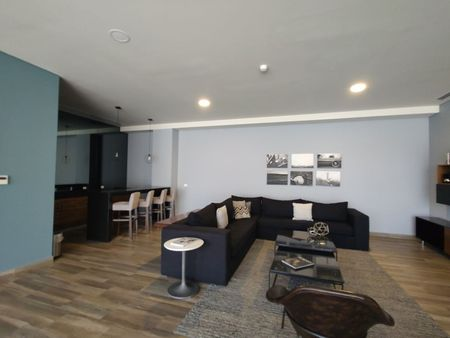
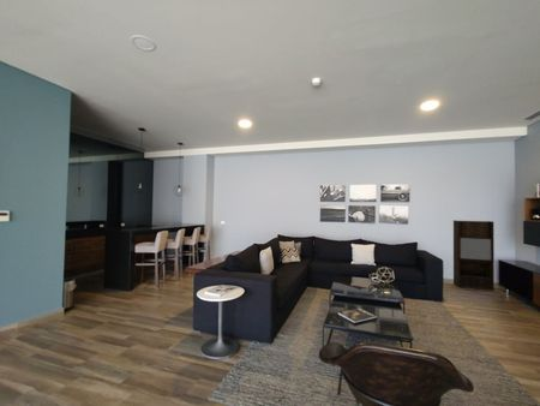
+ shelving unit [452,220,496,292]
